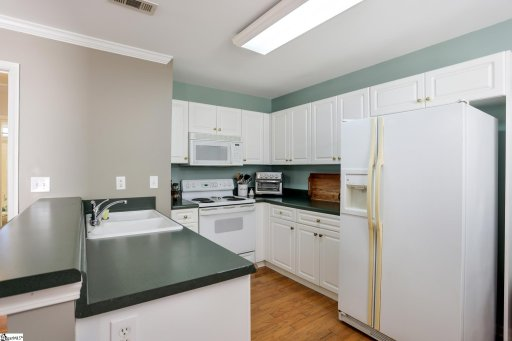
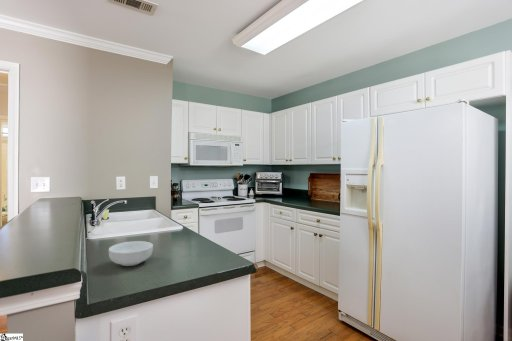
+ cereal bowl [108,240,154,267]
